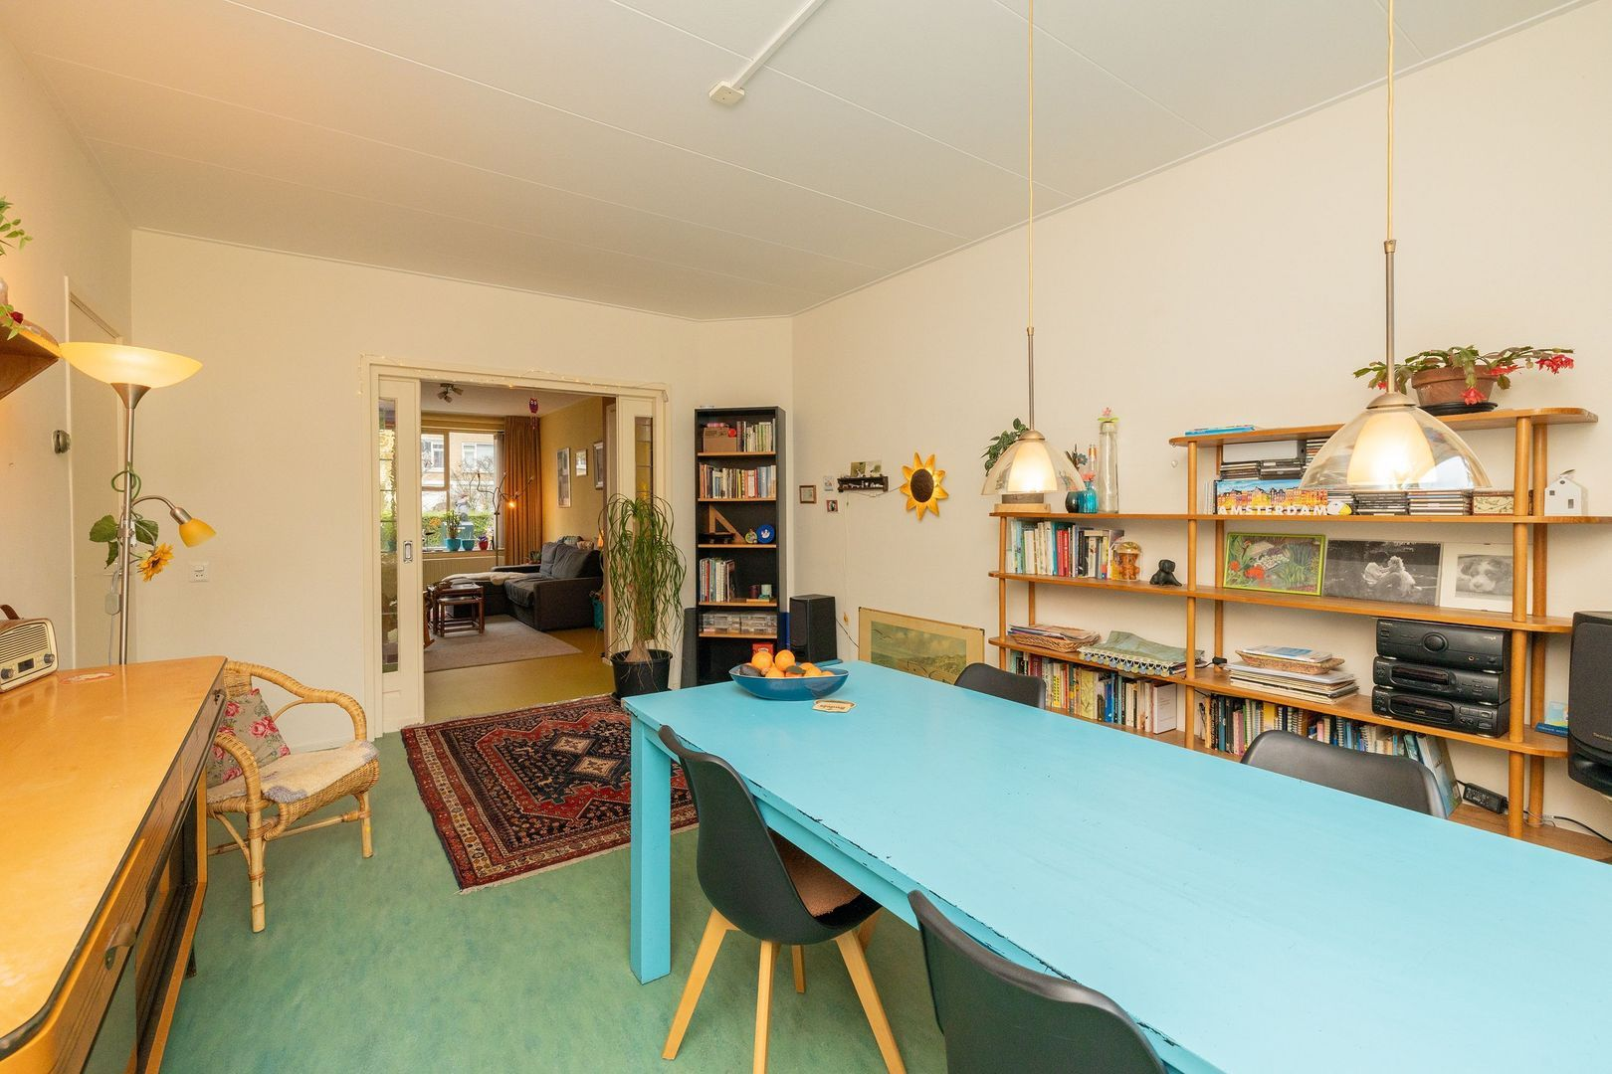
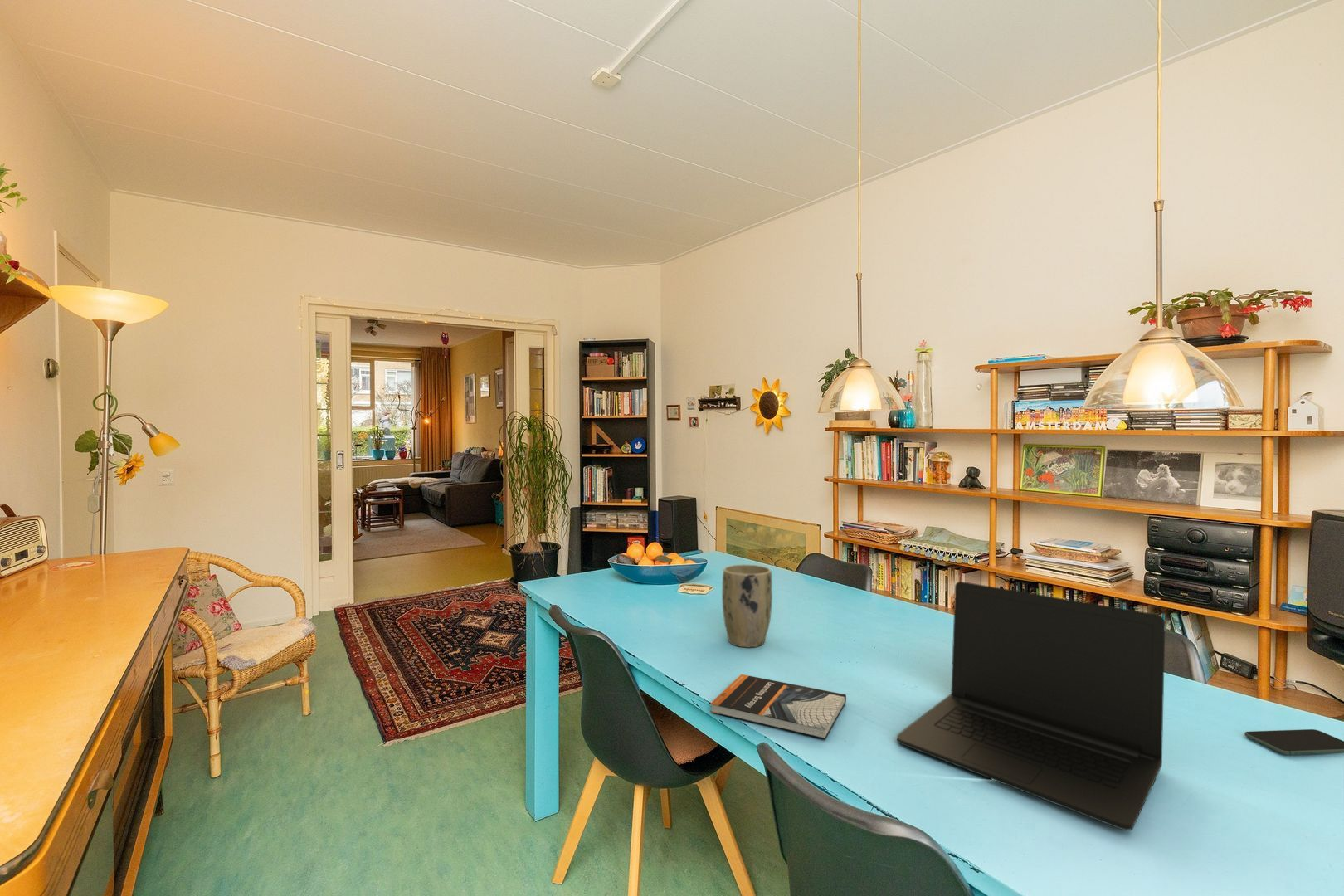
+ laptop [896,581,1166,831]
+ plant pot [721,563,773,649]
+ smartphone [1244,728,1344,756]
+ book [709,674,847,740]
